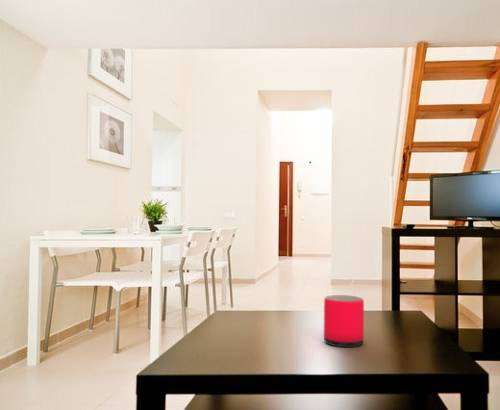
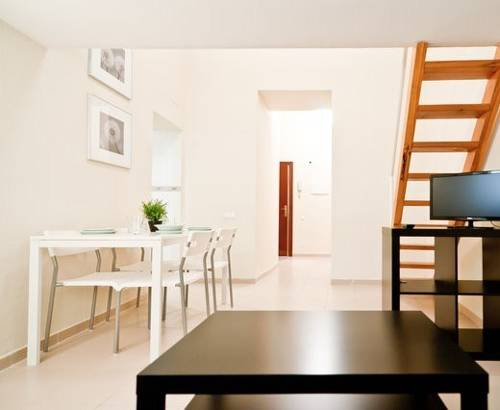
- speaker [323,294,365,348]
